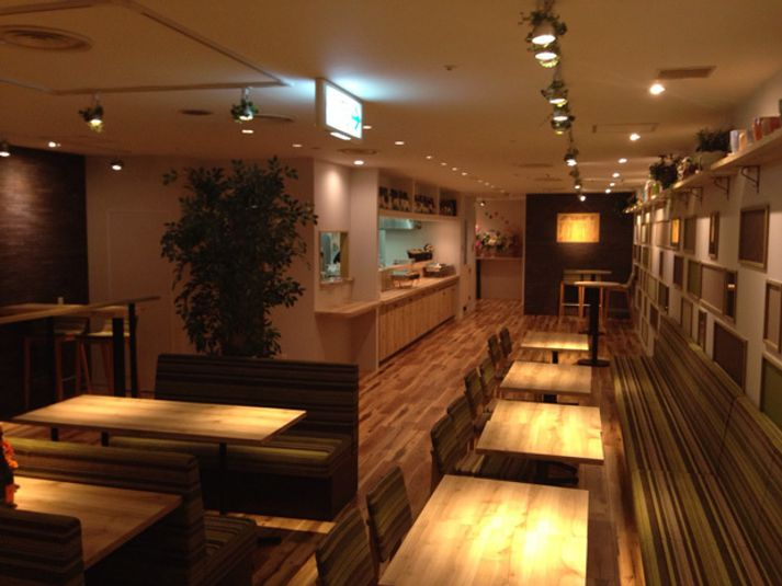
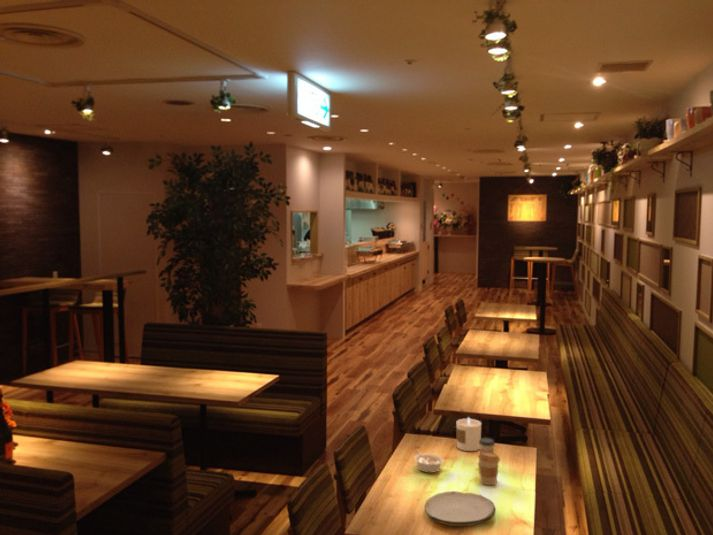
+ coffee cup [477,451,501,486]
+ coffee cup [479,436,496,453]
+ candle [455,416,482,452]
+ plate [424,490,497,527]
+ legume [413,449,445,474]
